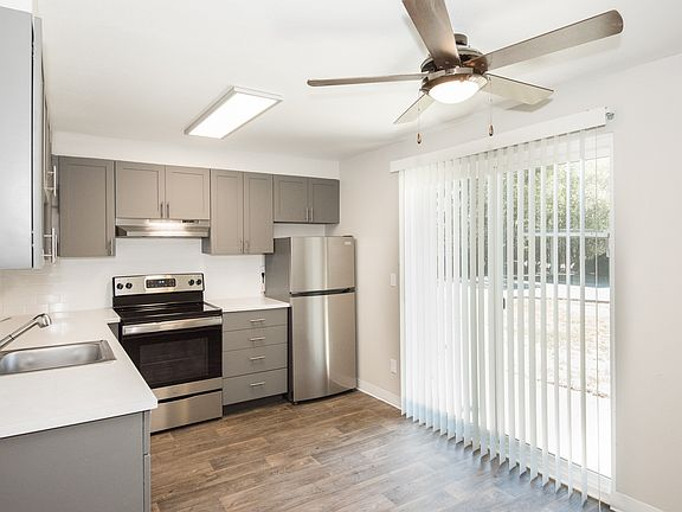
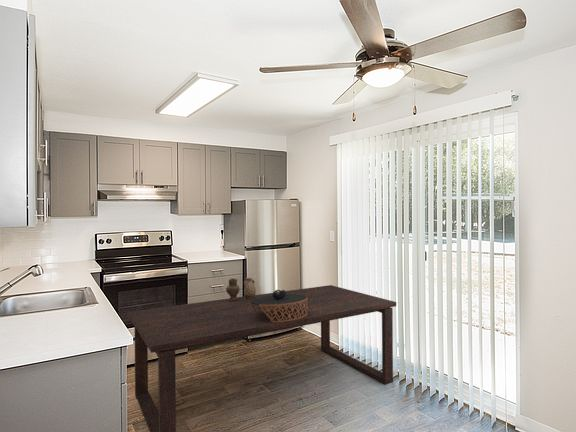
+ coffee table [251,289,307,323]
+ vase [225,277,257,301]
+ dining table [127,284,397,432]
